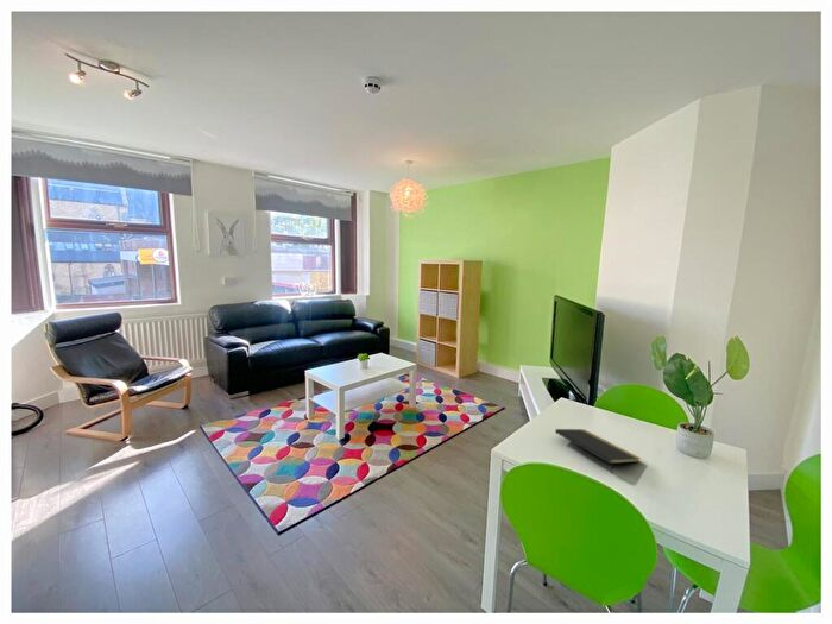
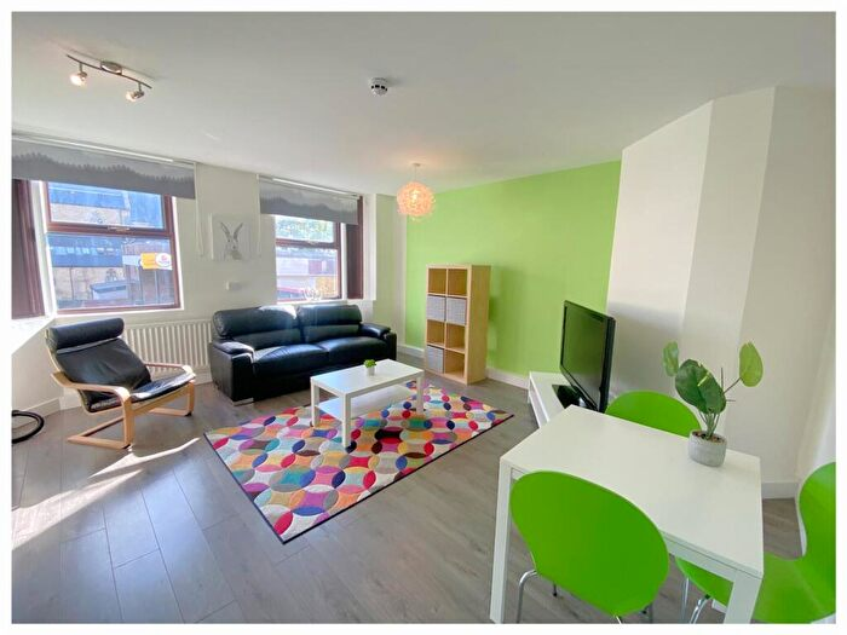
- notepad [554,428,642,474]
